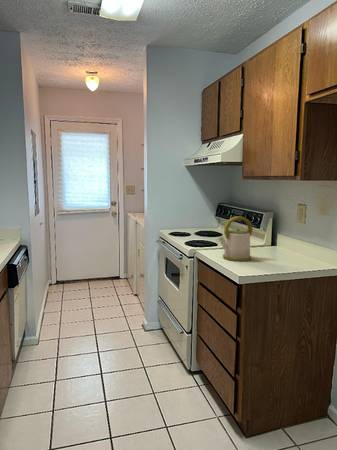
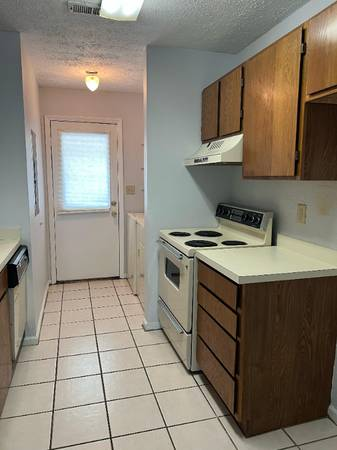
- kettle [218,215,254,262]
